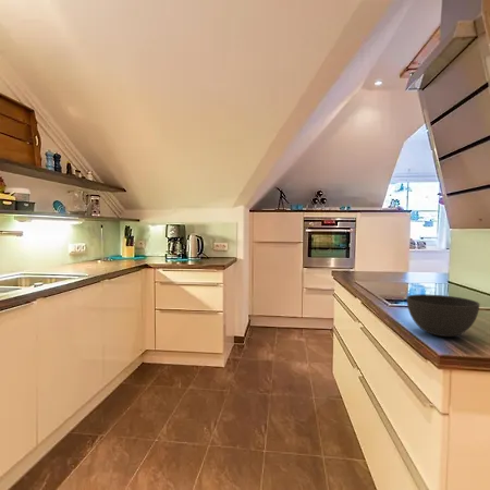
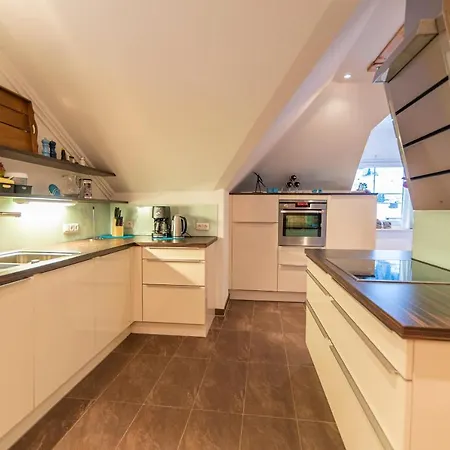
- bowl [406,293,480,338]
